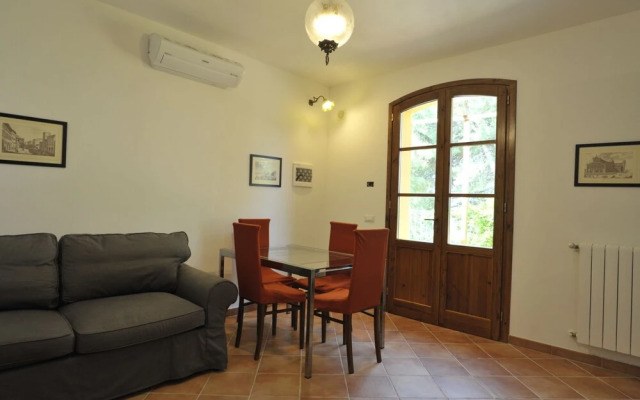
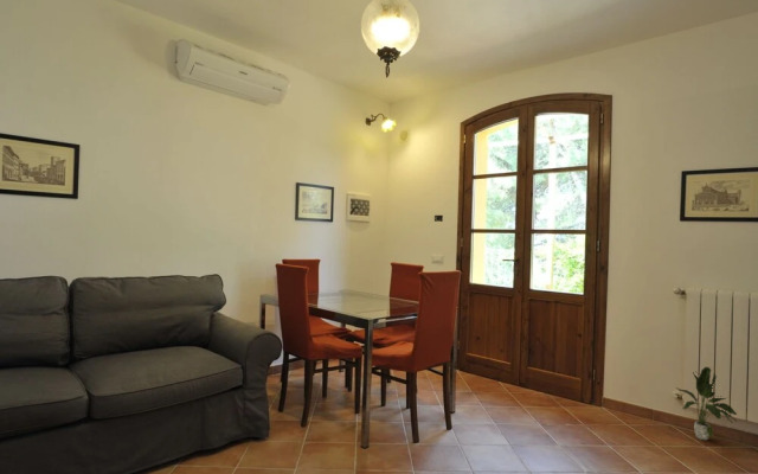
+ potted plant [674,366,738,441]
